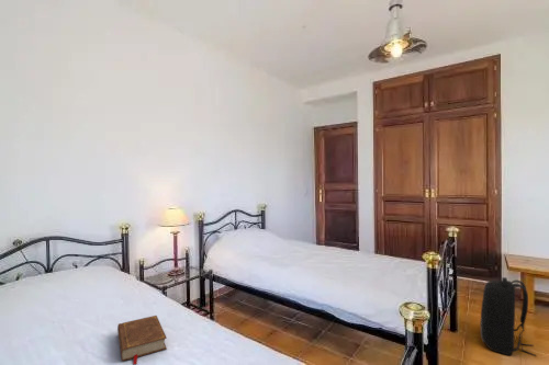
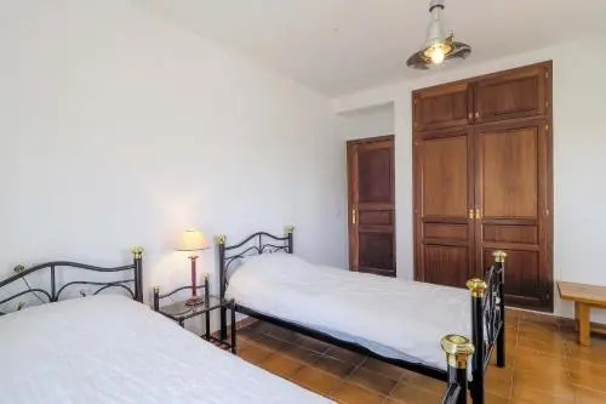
- backpack [480,276,537,357]
- book [116,315,168,365]
